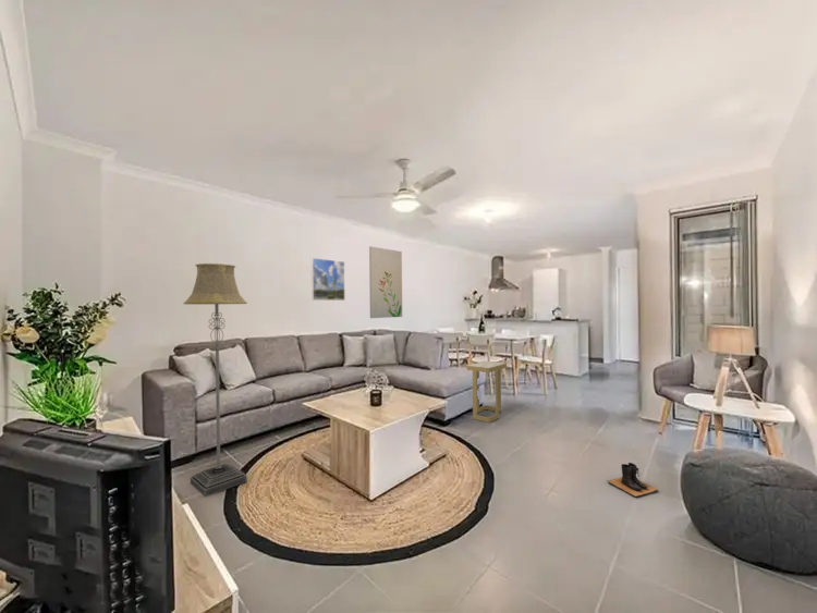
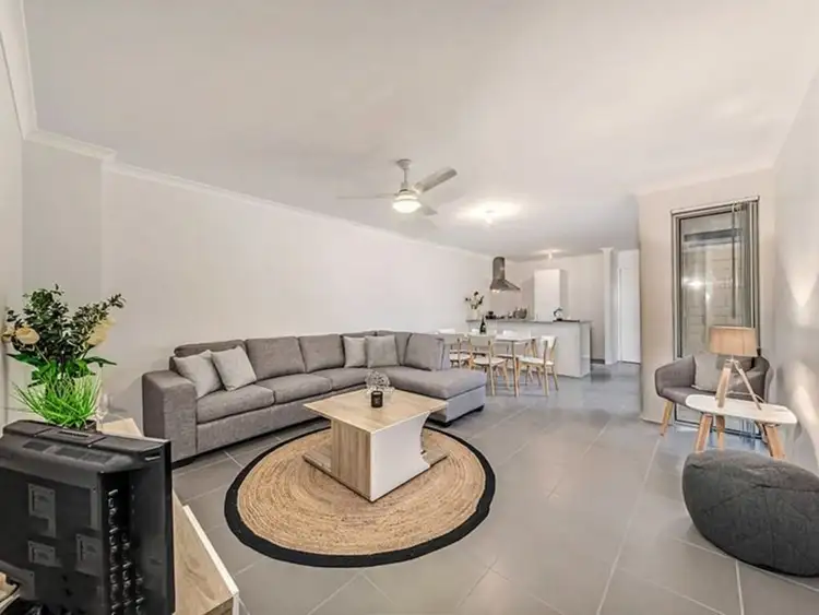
- side table [466,360,508,424]
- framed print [310,257,346,302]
- floor lamp [183,262,248,498]
- boots [607,462,659,498]
- wall art [368,246,403,319]
